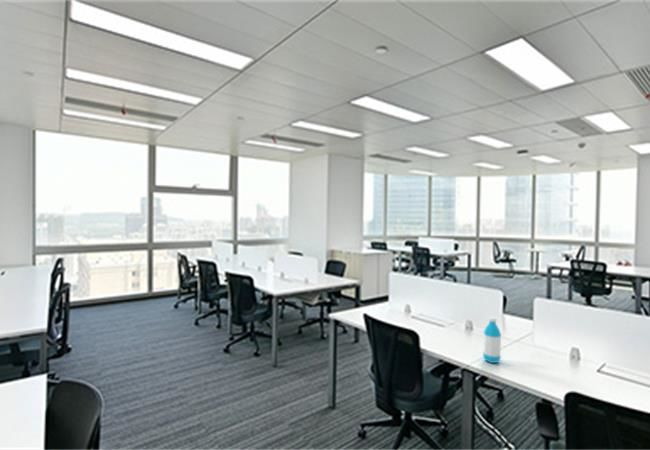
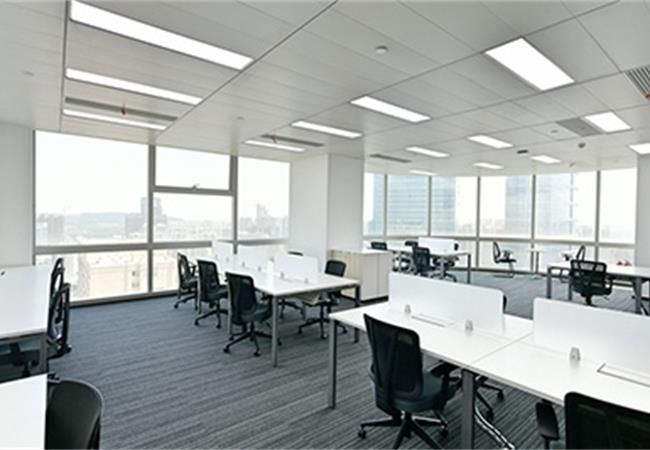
- water bottle [482,316,502,364]
